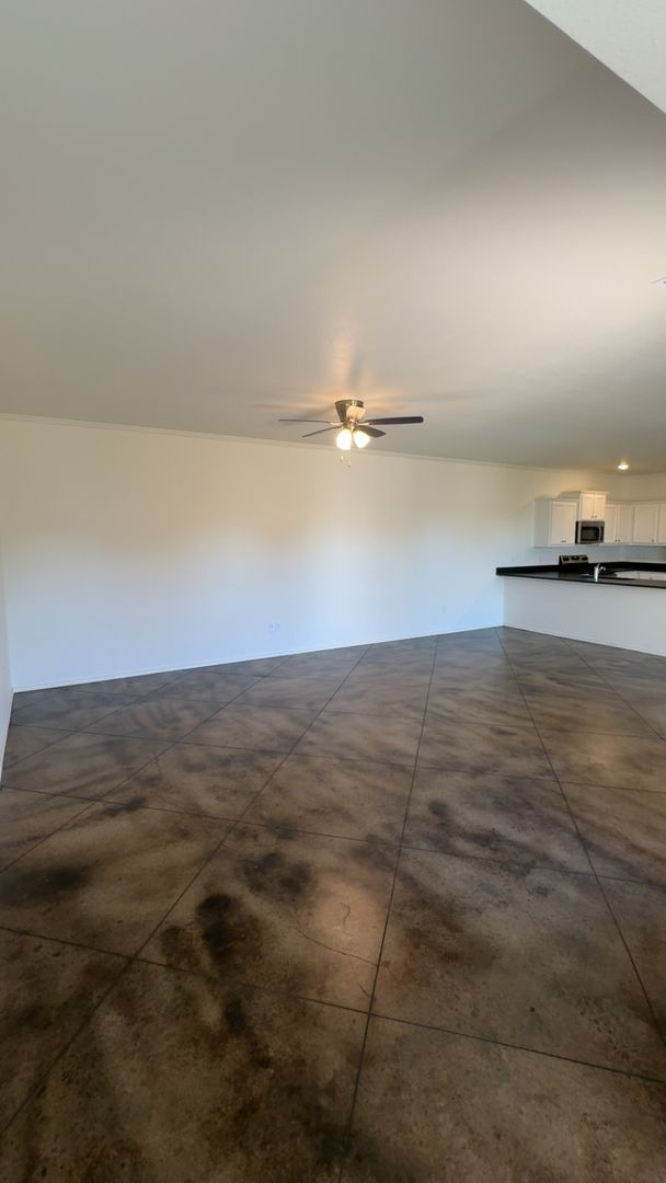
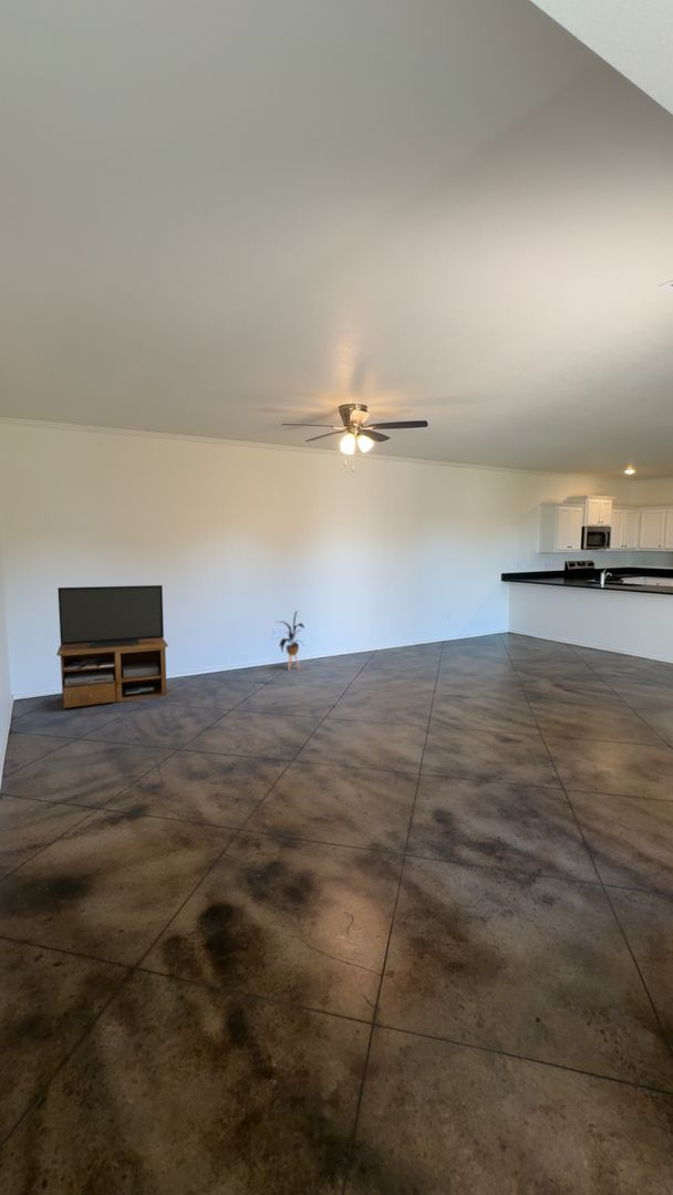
+ house plant [275,610,306,671]
+ tv stand [55,584,169,709]
